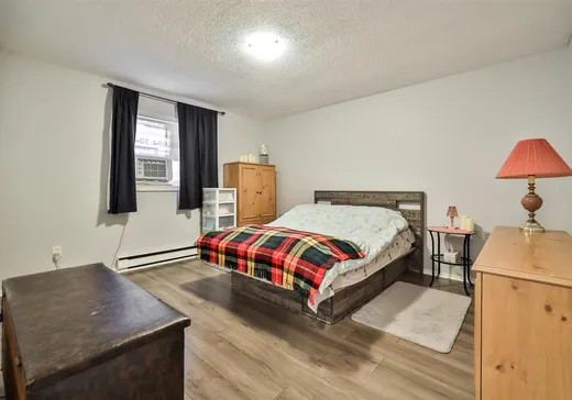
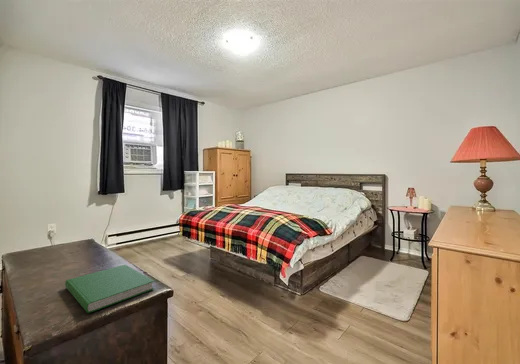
+ hardcover book [64,264,155,314]
